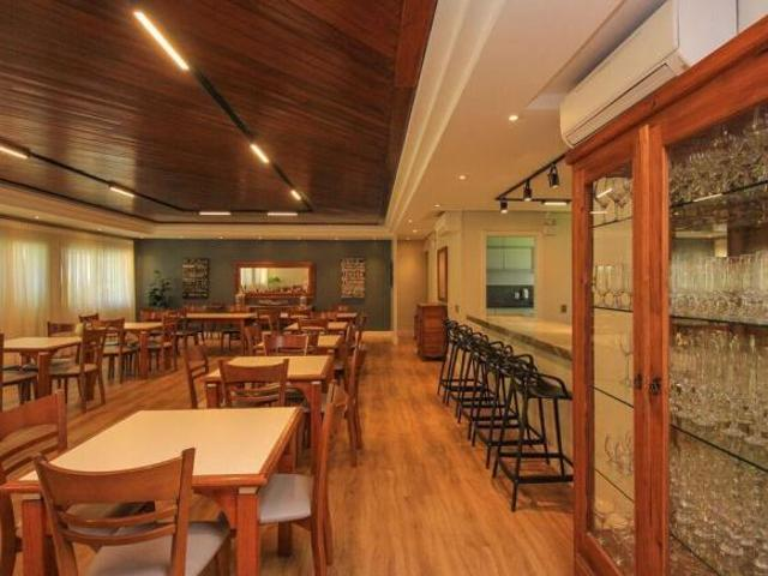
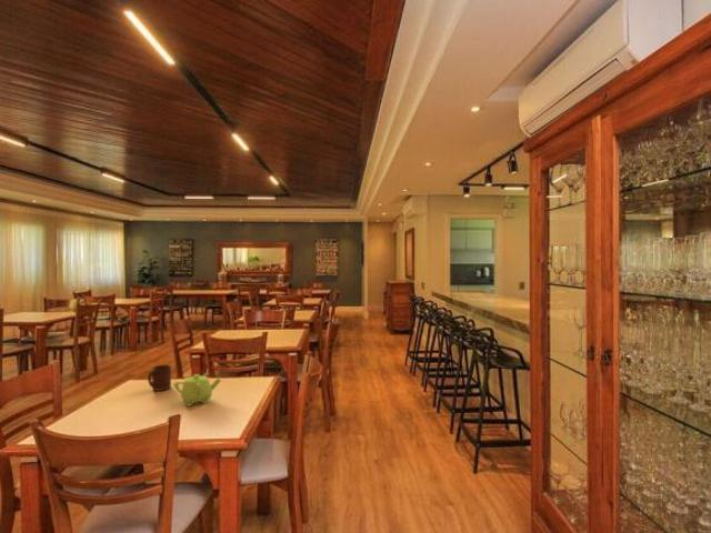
+ teapot [173,373,222,406]
+ cup [147,364,172,392]
